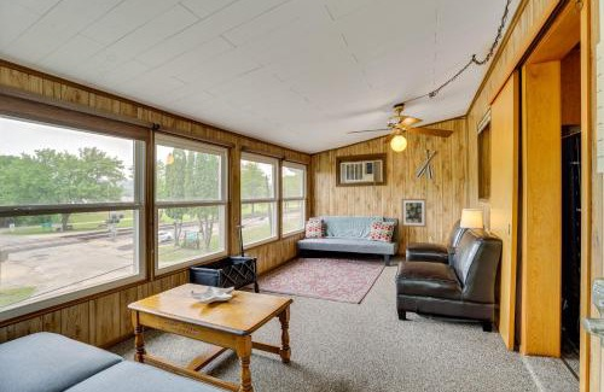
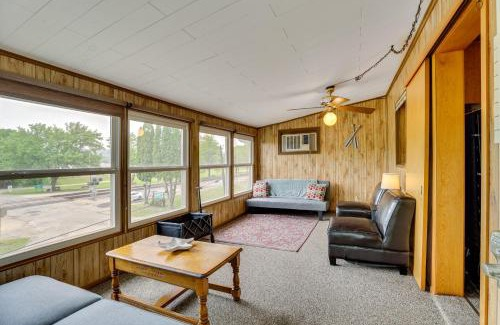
- wall art [401,198,428,228]
